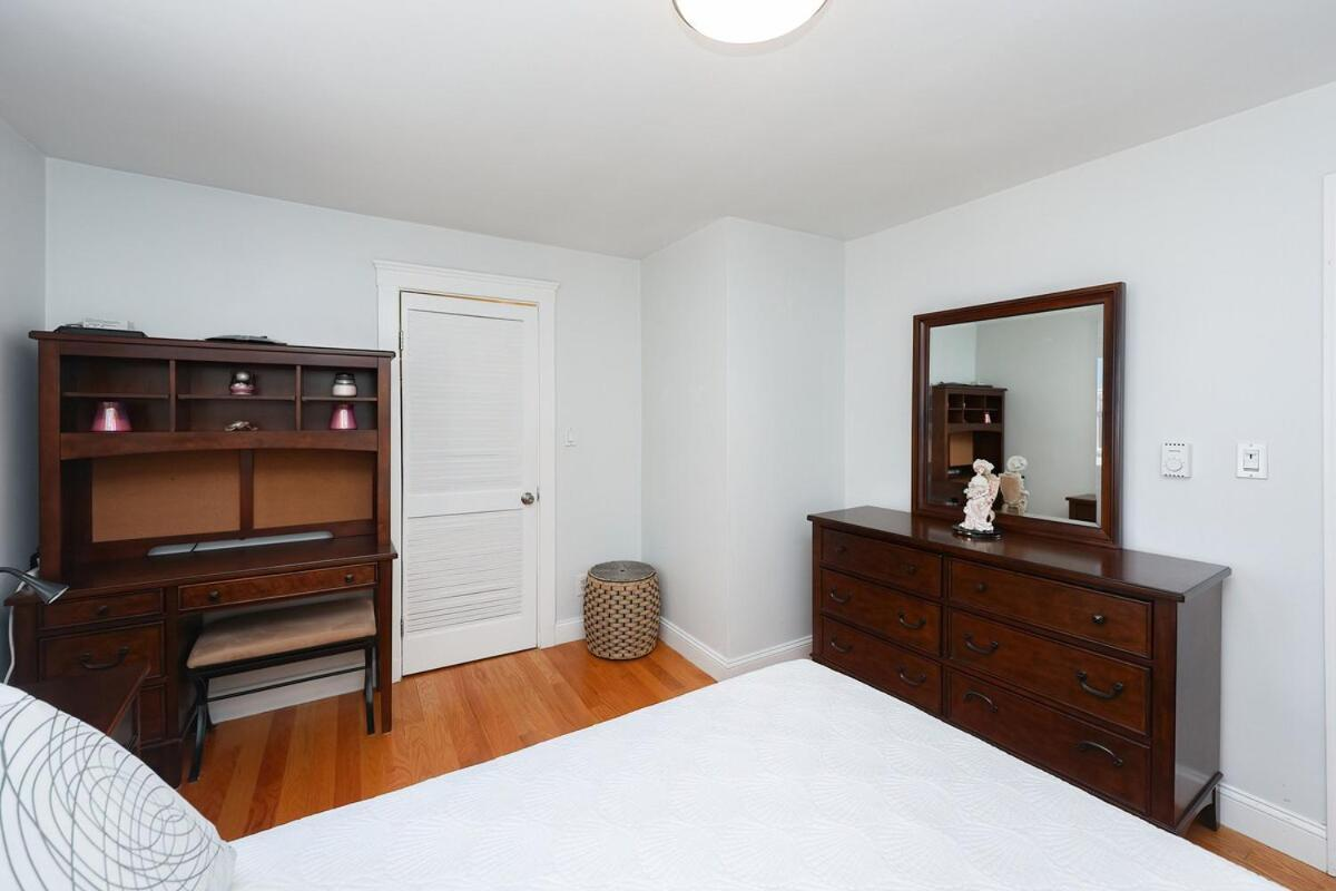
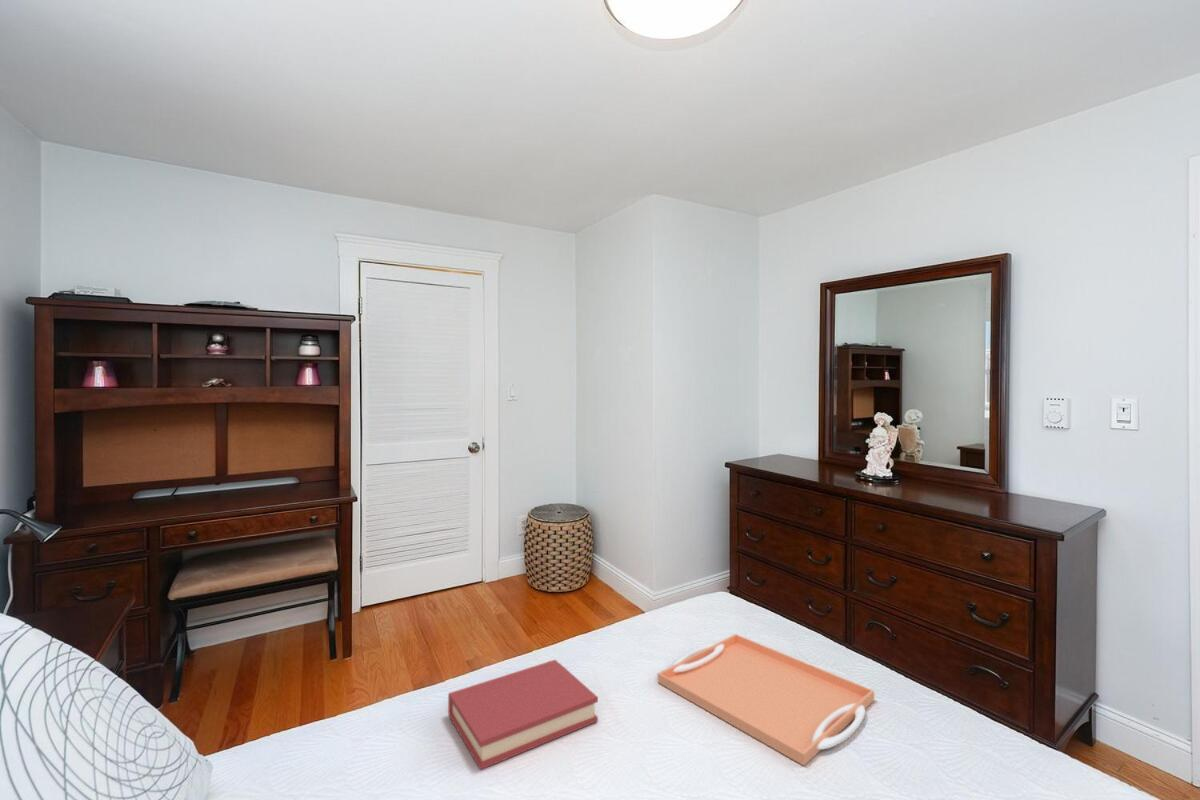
+ hardback book [447,659,599,771]
+ serving tray [657,633,875,767]
